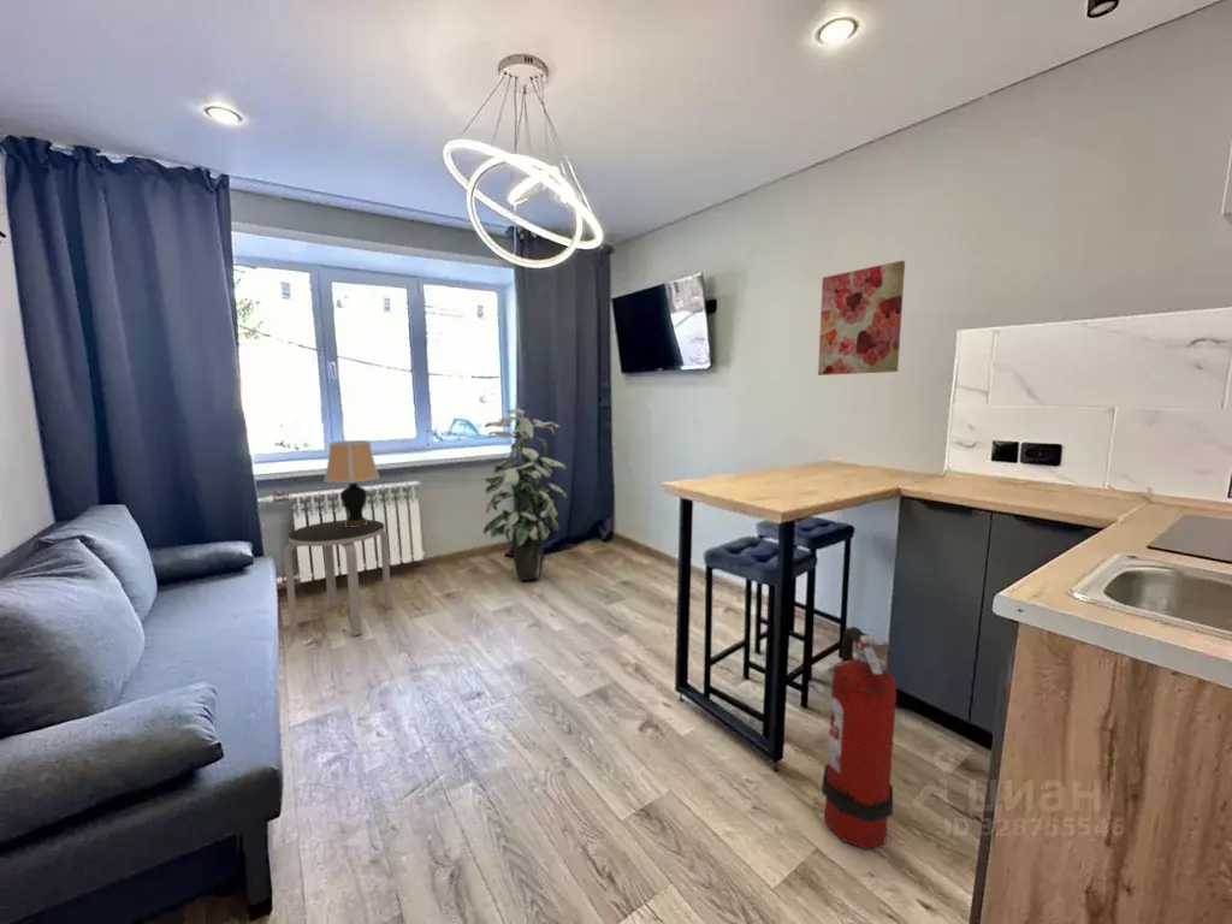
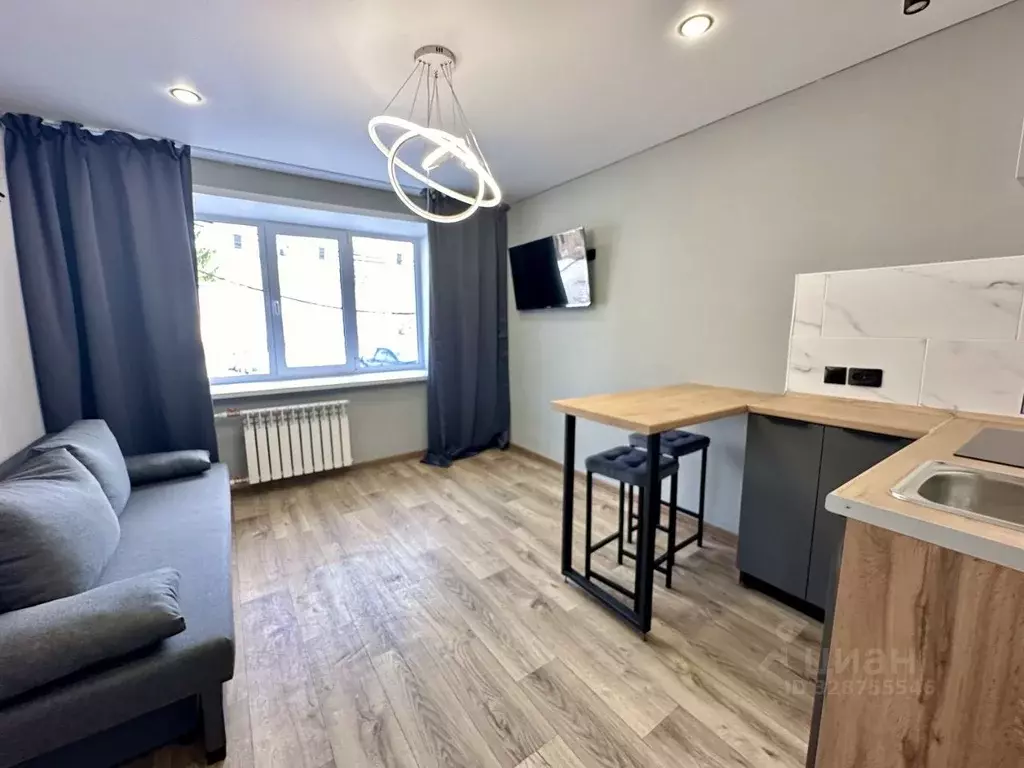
- wall art [817,260,906,377]
- fire extinguisher [821,626,898,851]
- table lamp [322,439,381,527]
- indoor plant [482,408,568,581]
- side table [283,519,393,638]
